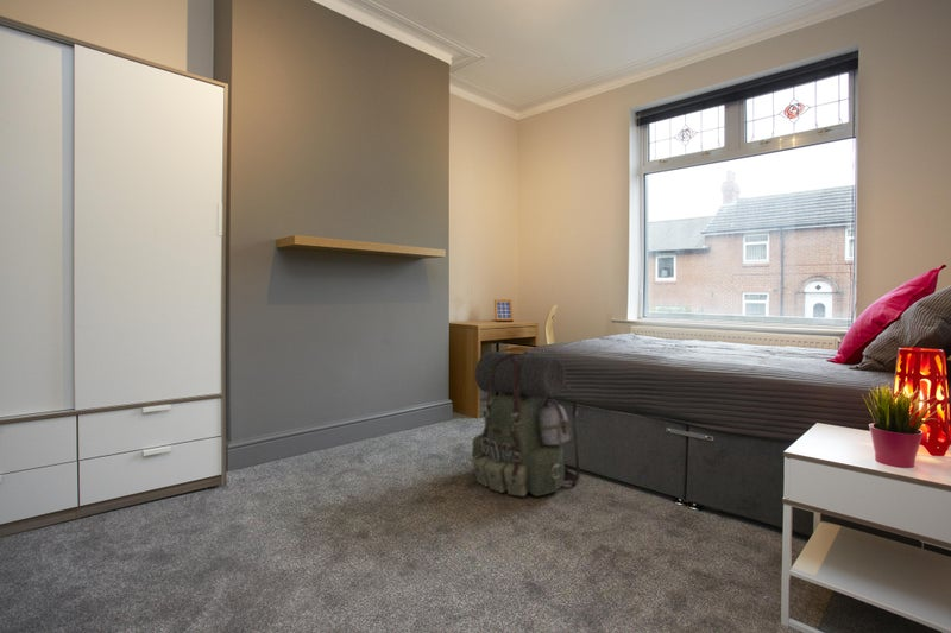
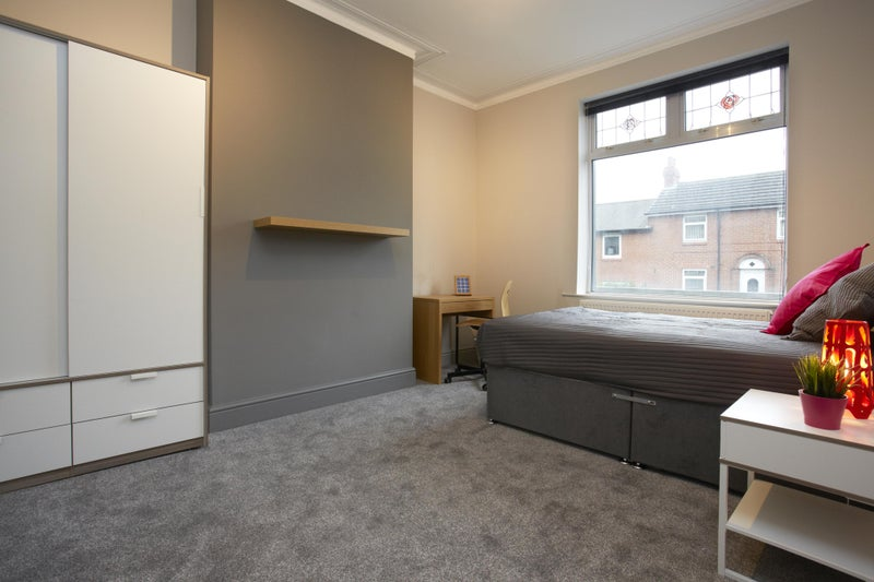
- backpack [471,350,580,498]
